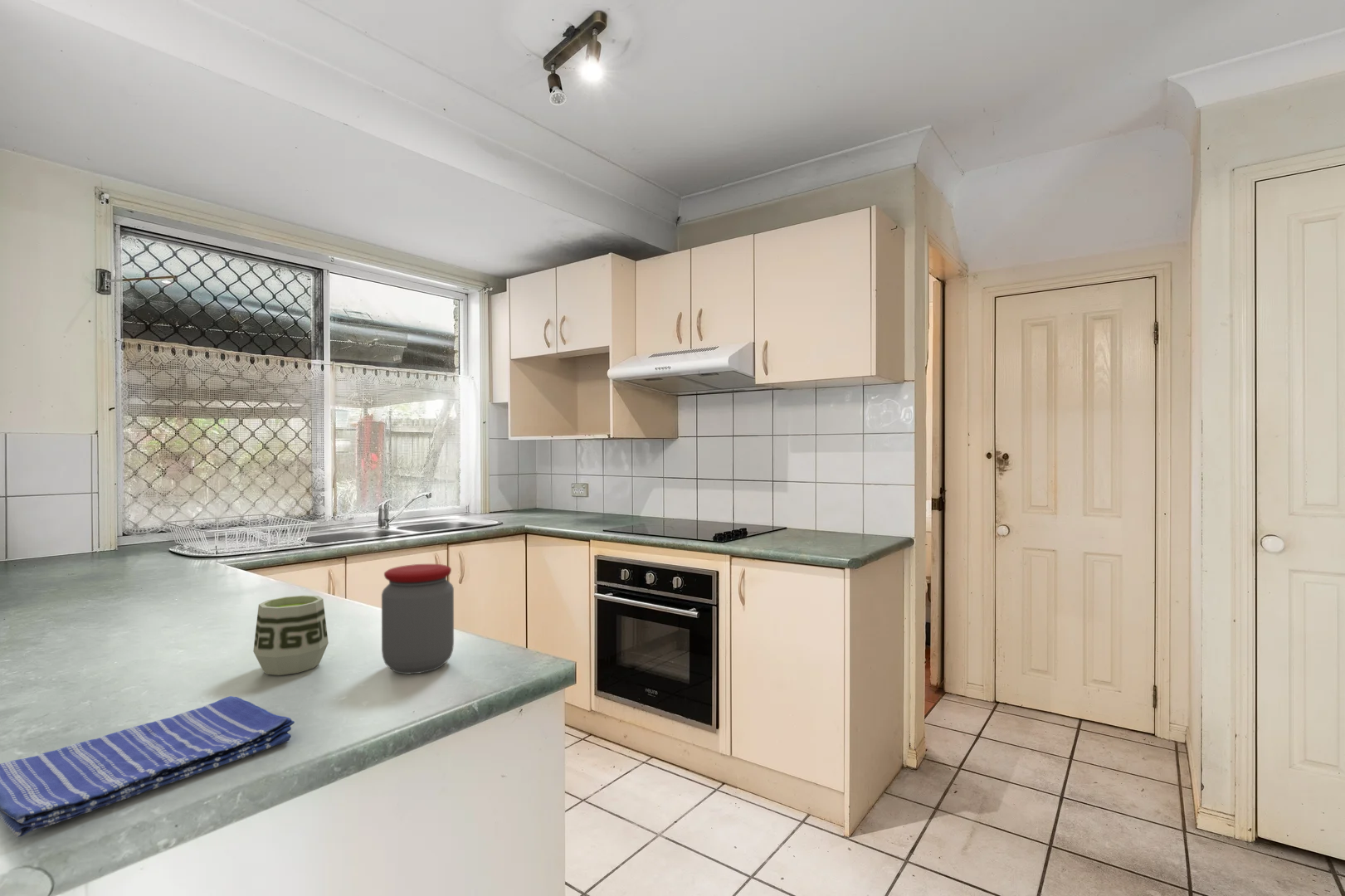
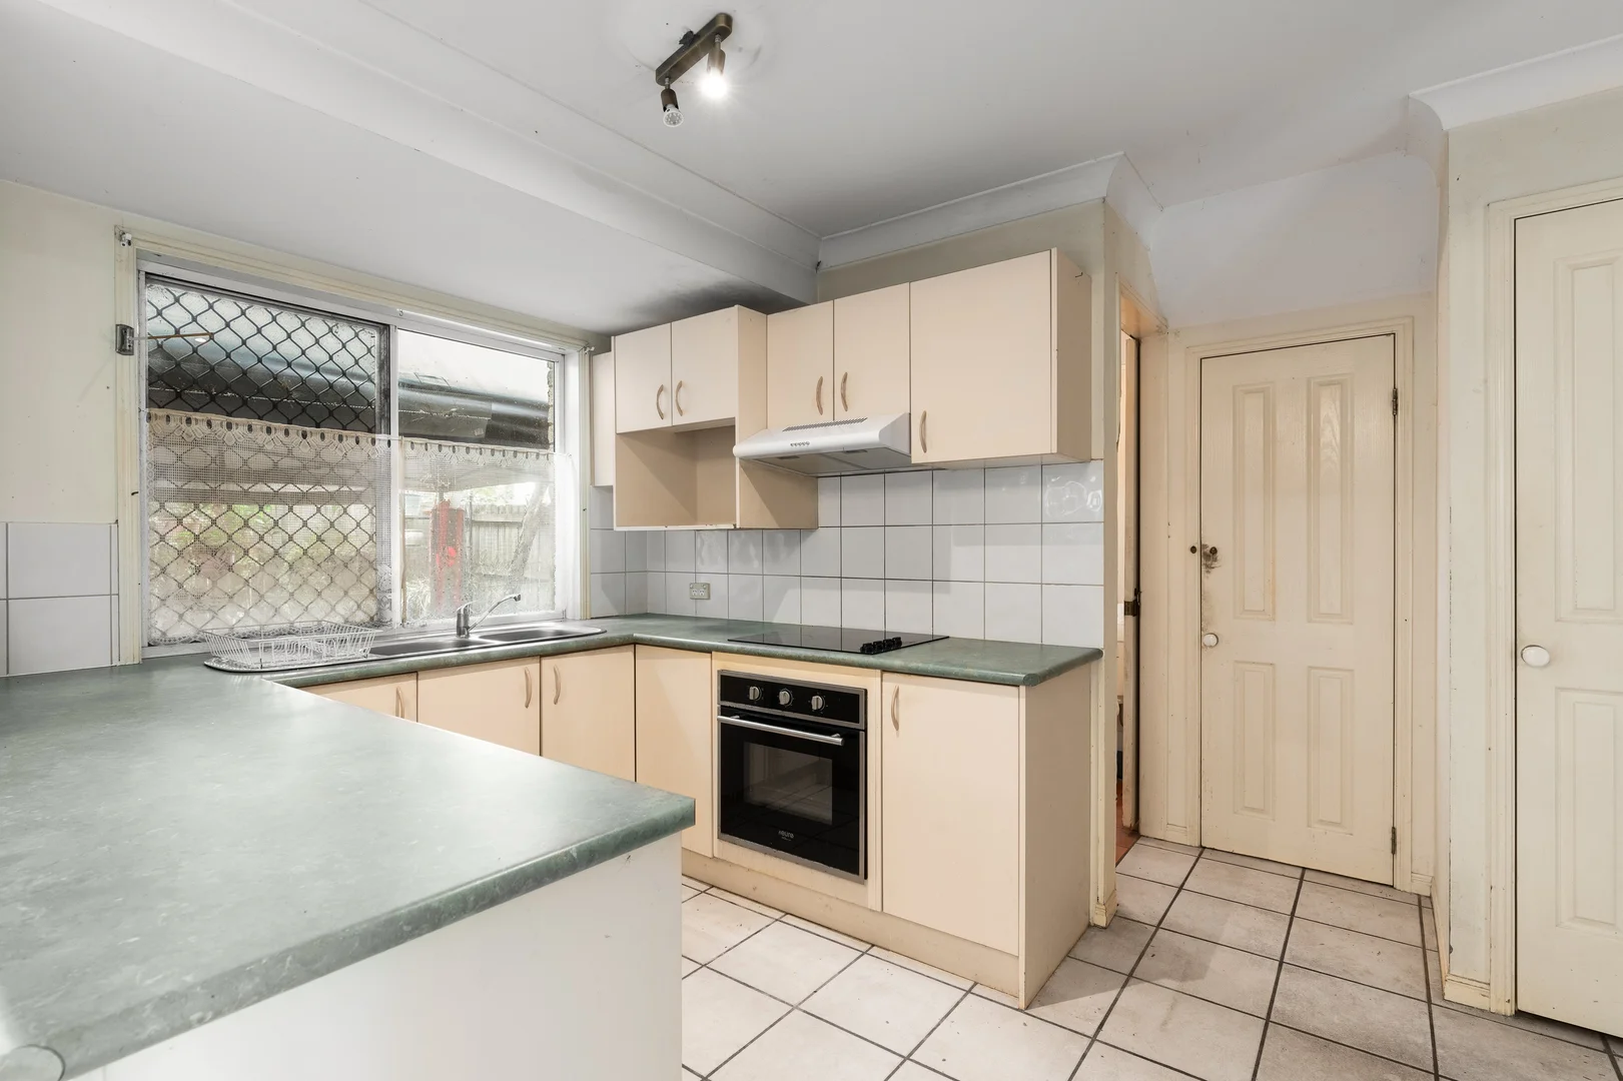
- cup [252,595,329,676]
- dish towel [0,695,295,838]
- jar [381,563,455,674]
